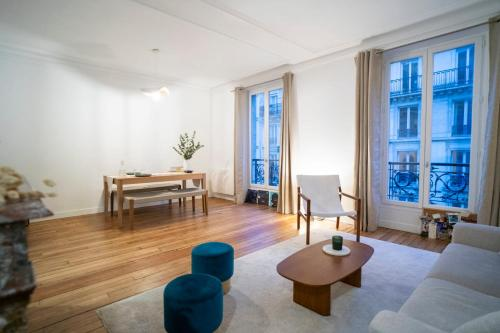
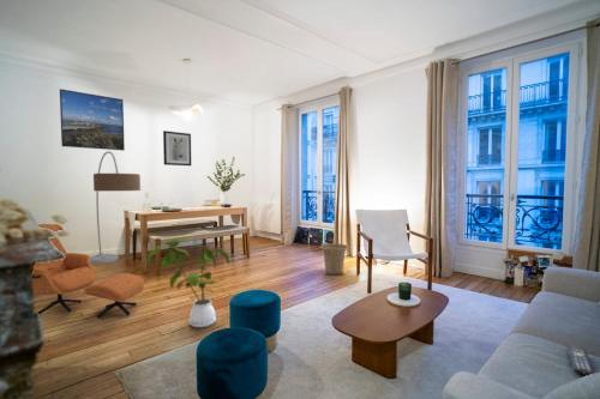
+ wall art [162,129,192,167]
+ armchair [32,223,145,319]
+ basket [319,242,349,276]
+ house plant [145,236,230,328]
+ remote control [565,344,595,376]
+ floor lamp [90,150,142,265]
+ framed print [59,87,126,152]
